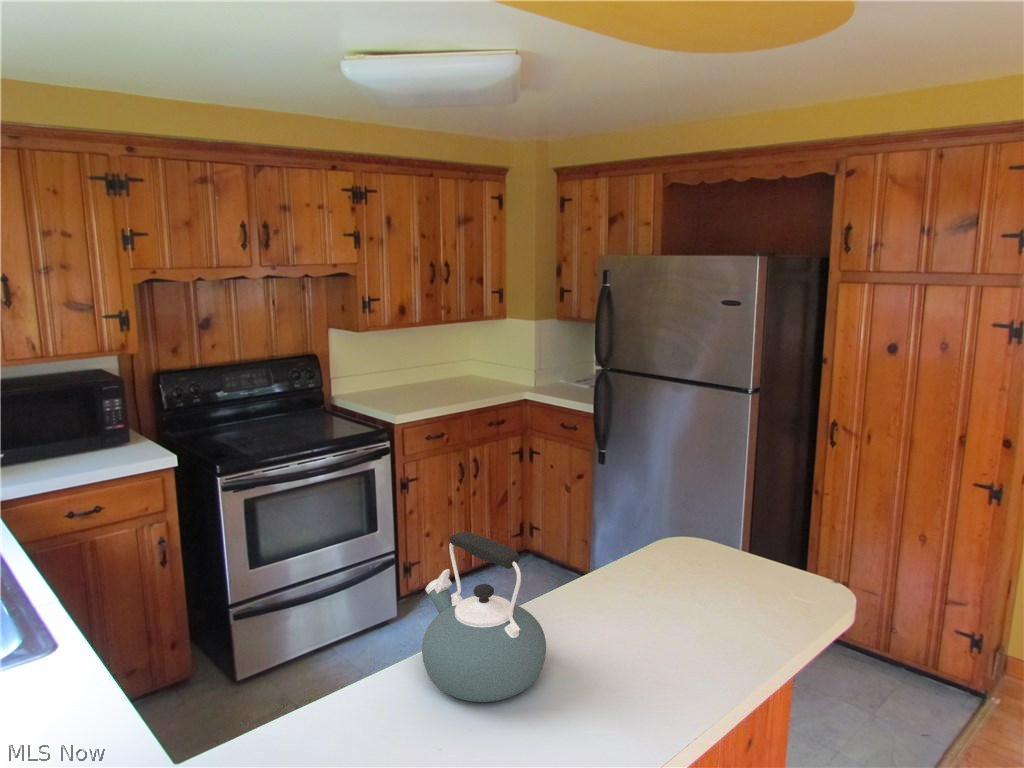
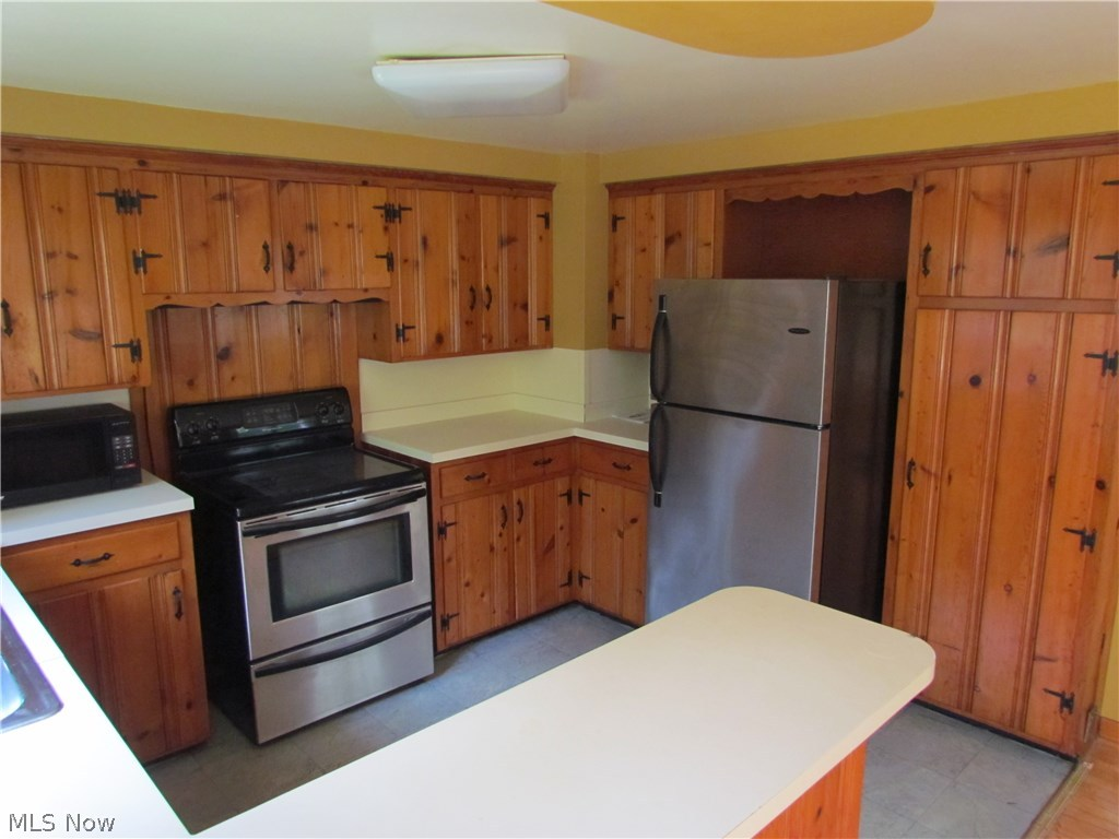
- kettle [421,531,547,703]
